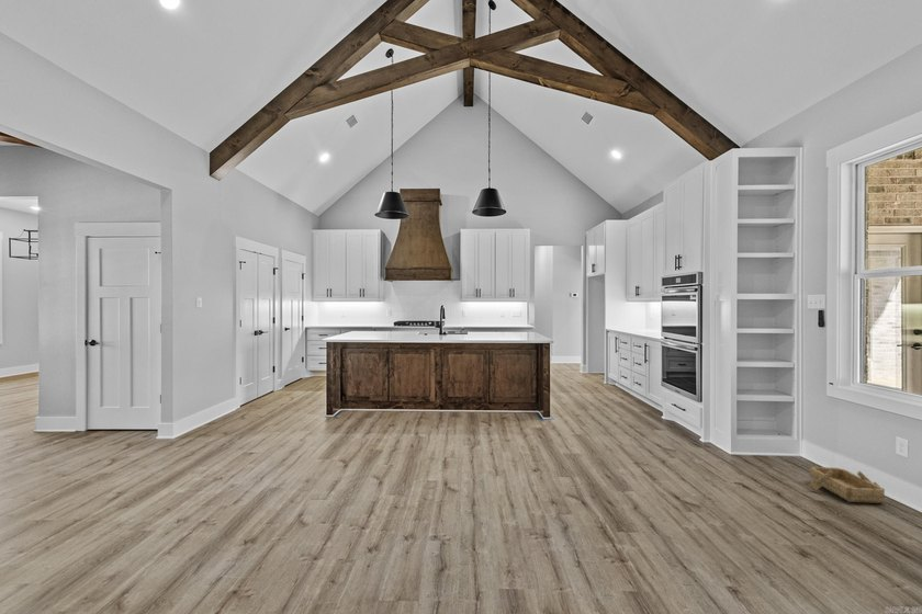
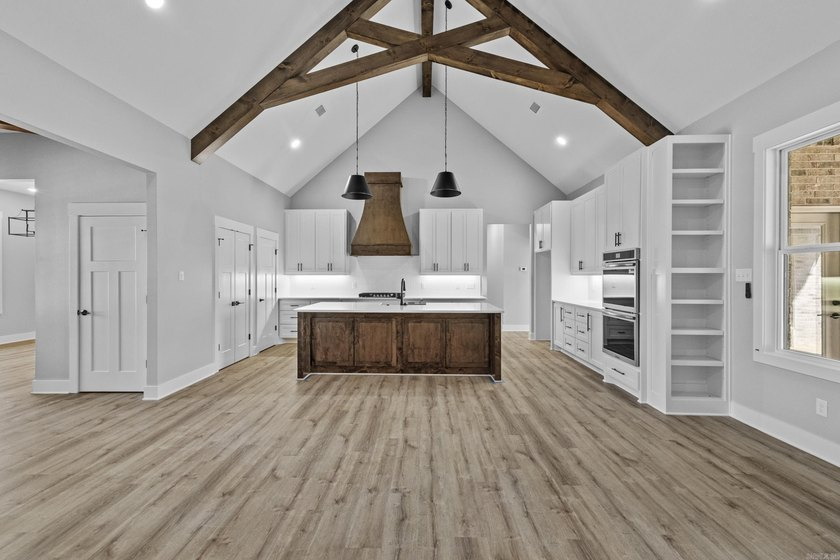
- wooden boat [807,466,886,504]
